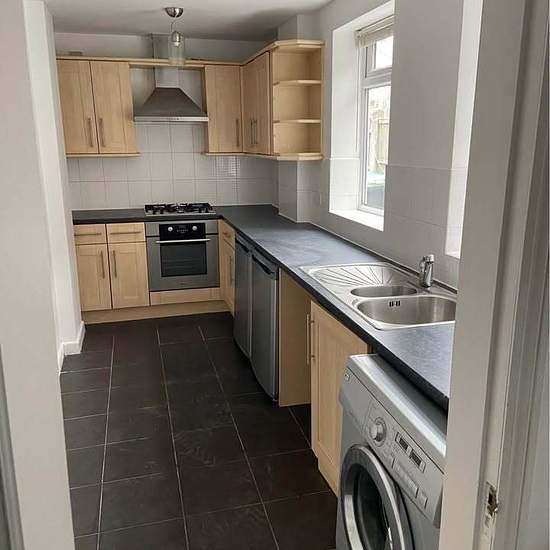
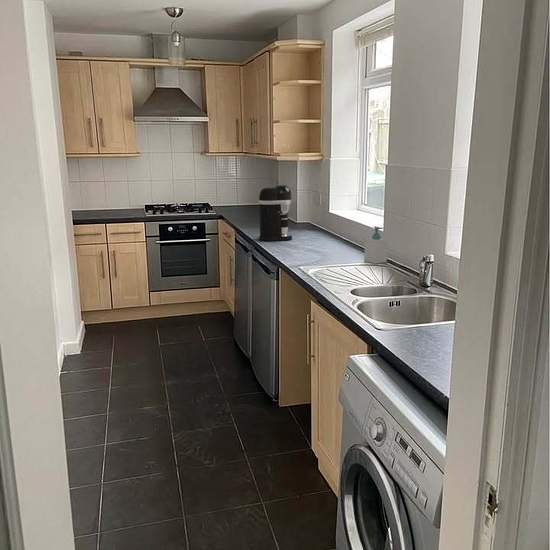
+ soap bottle [363,225,389,265]
+ coffee maker [258,184,293,242]
